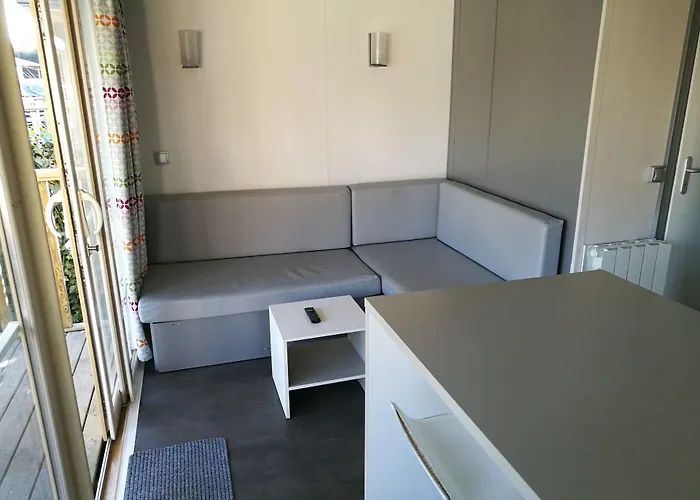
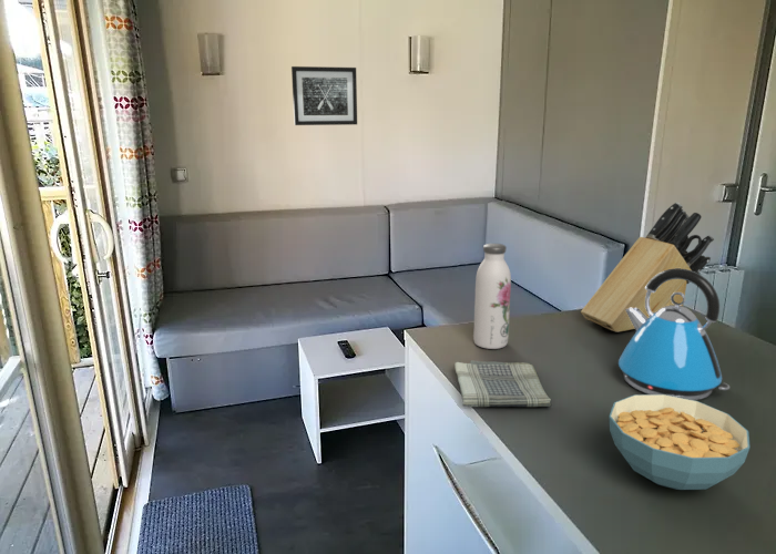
+ water bottle [472,243,512,350]
+ kettle [617,268,731,401]
+ cereal bowl [609,393,751,491]
+ knife block [580,201,715,334]
+ wall art [290,65,358,126]
+ dish towel [453,360,552,408]
